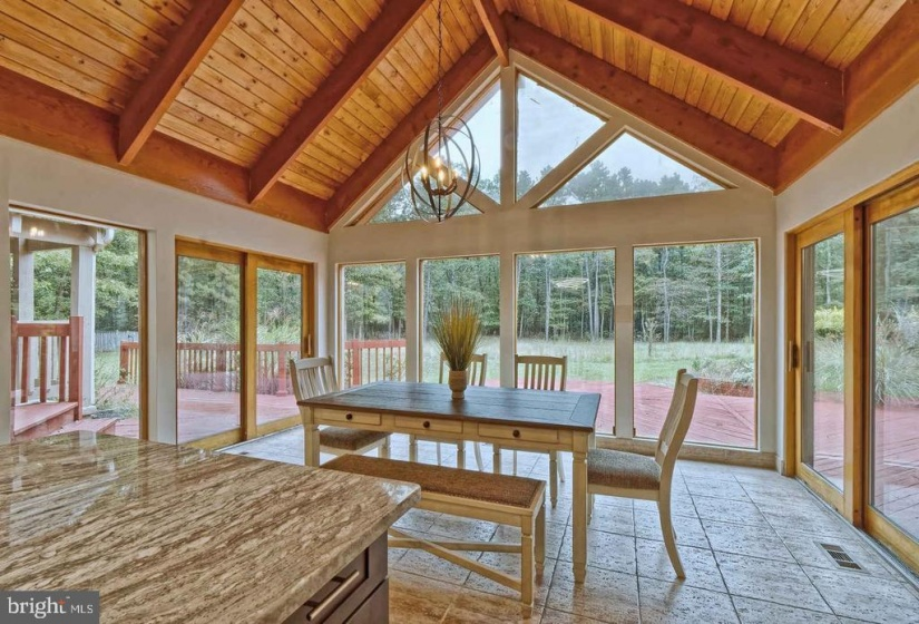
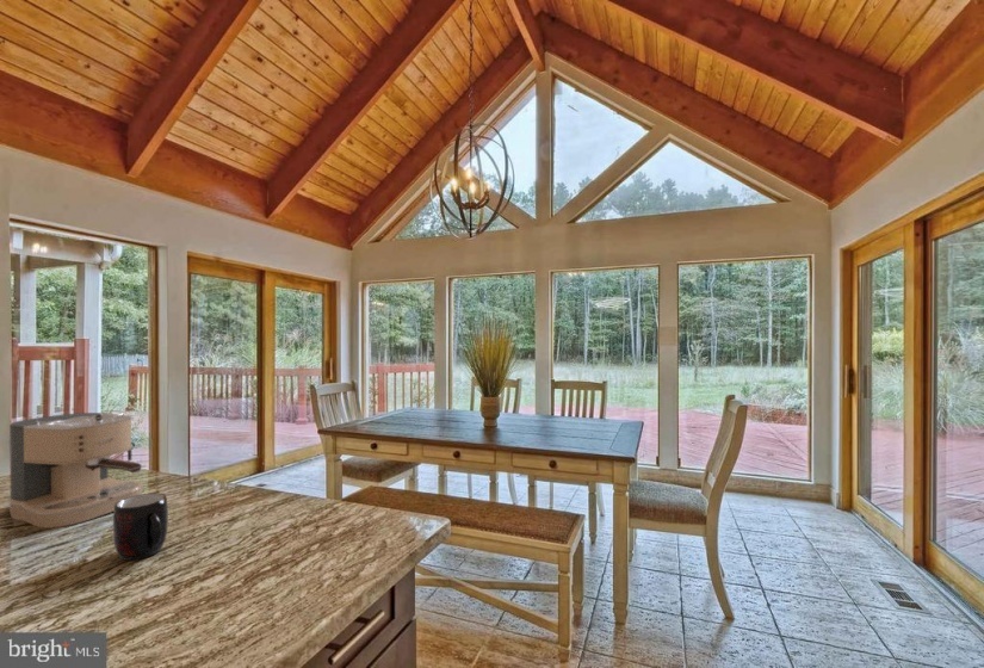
+ coffee maker [6,409,144,530]
+ mug [112,491,169,562]
